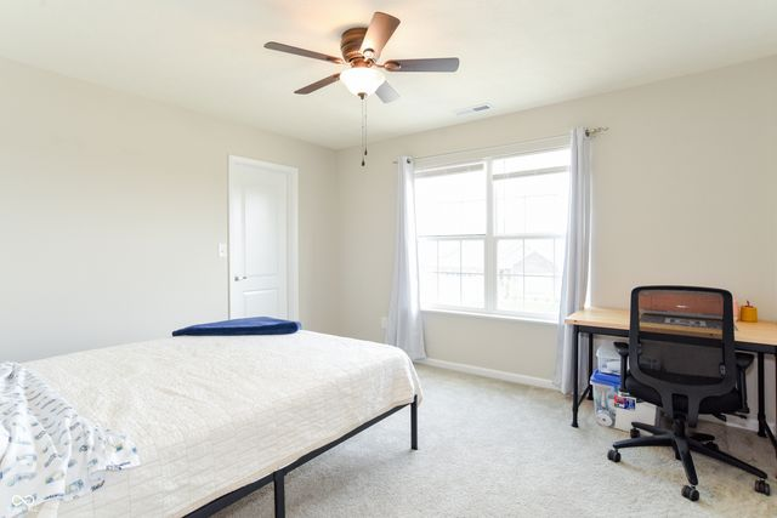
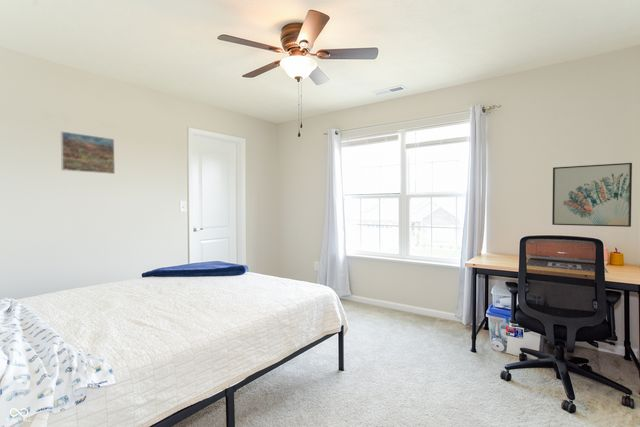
+ wall art [551,162,633,228]
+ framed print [60,130,116,175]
